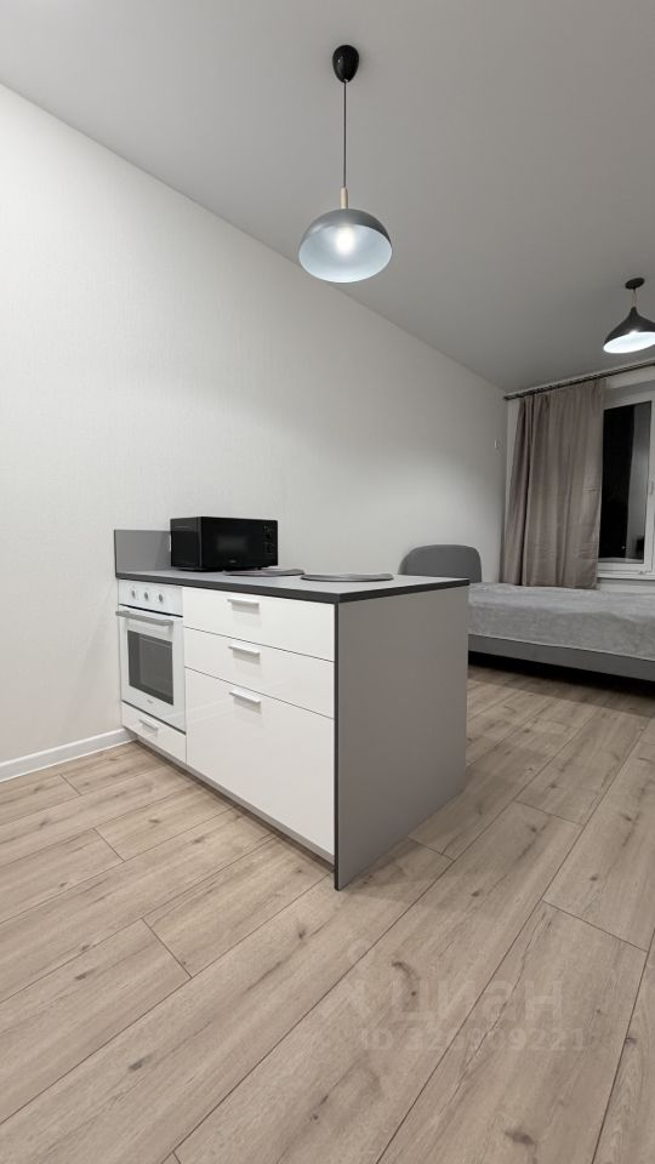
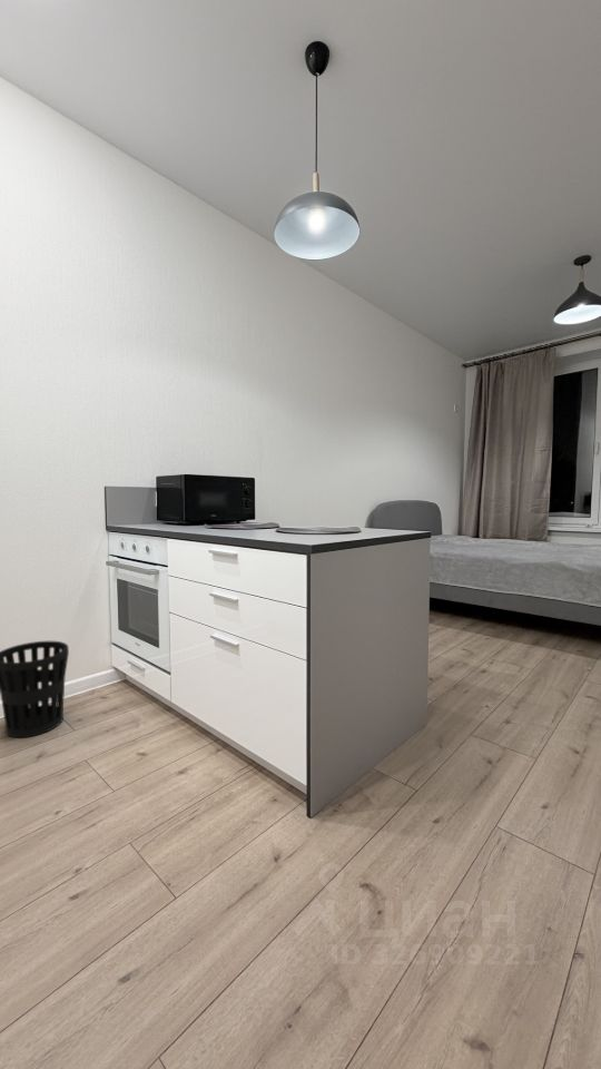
+ wastebasket [0,640,70,739]
